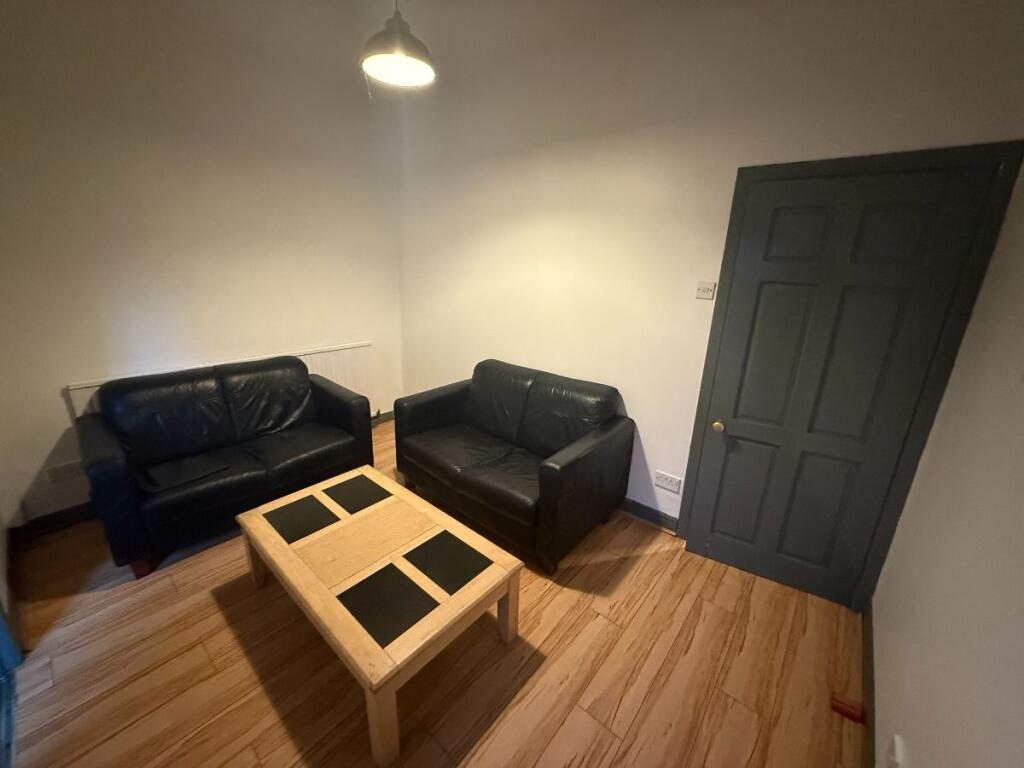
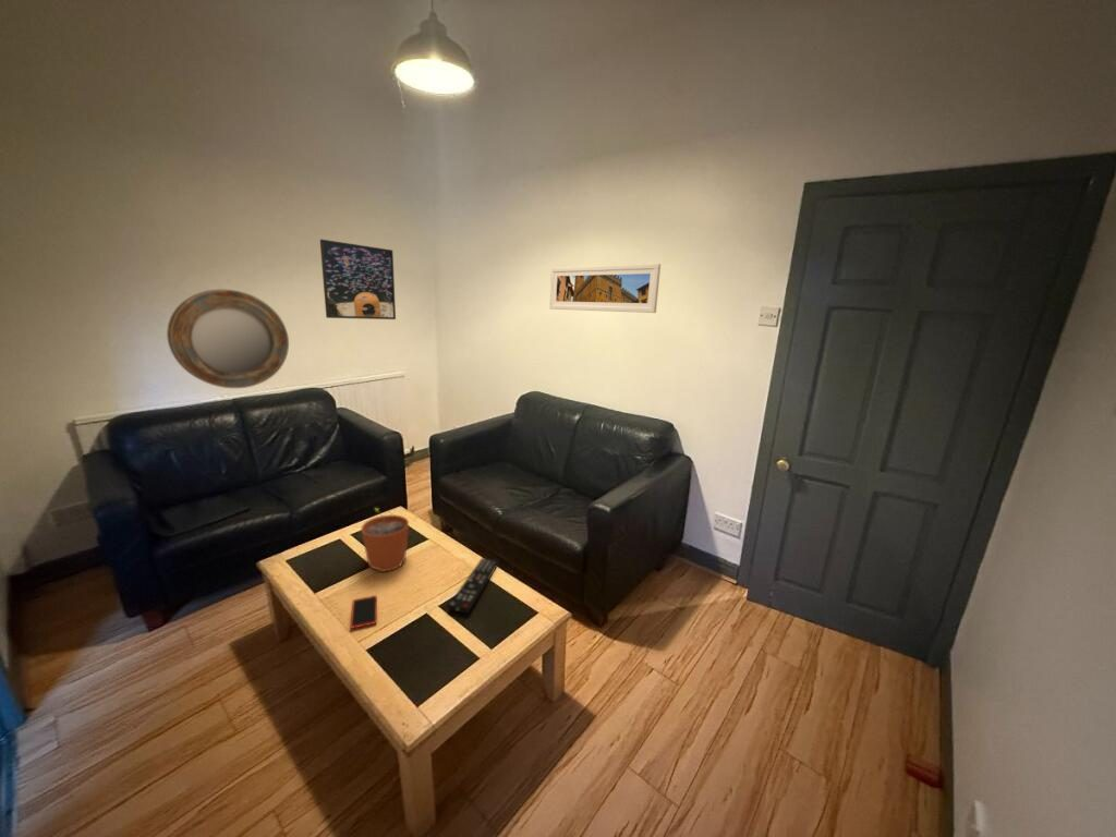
+ plant pot [360,507,410,573]
+ remote control [447,556,500,615]
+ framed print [548,263,662,314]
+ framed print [319,239,397,320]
+ smartphone [349,594,378,630]
+ home mirror [166,289,290,389]
